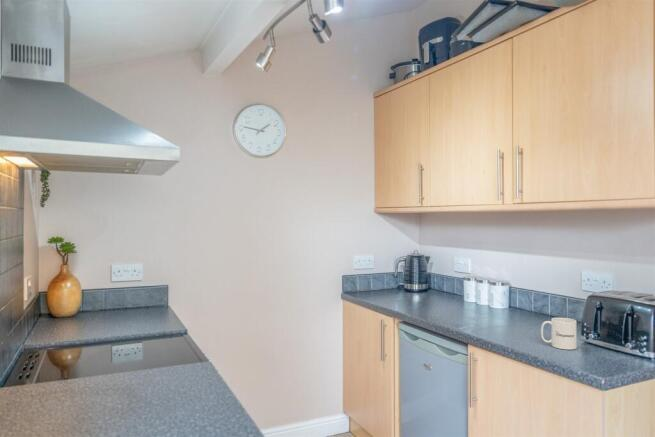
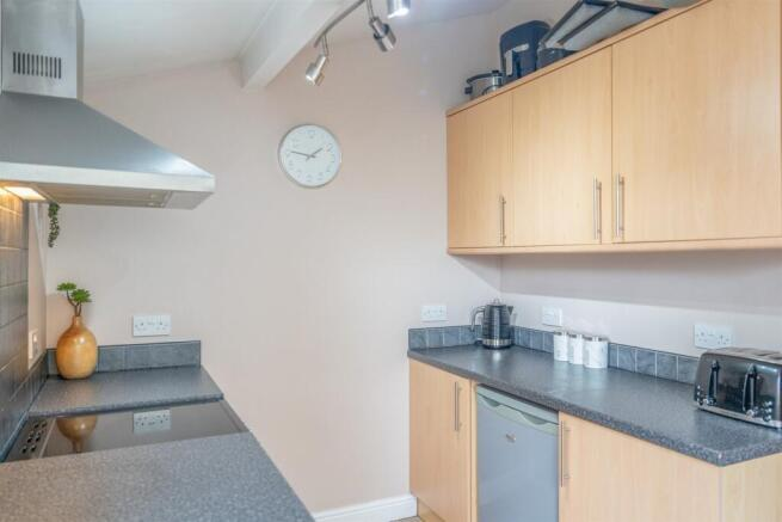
- mug [540,317,578,350]
